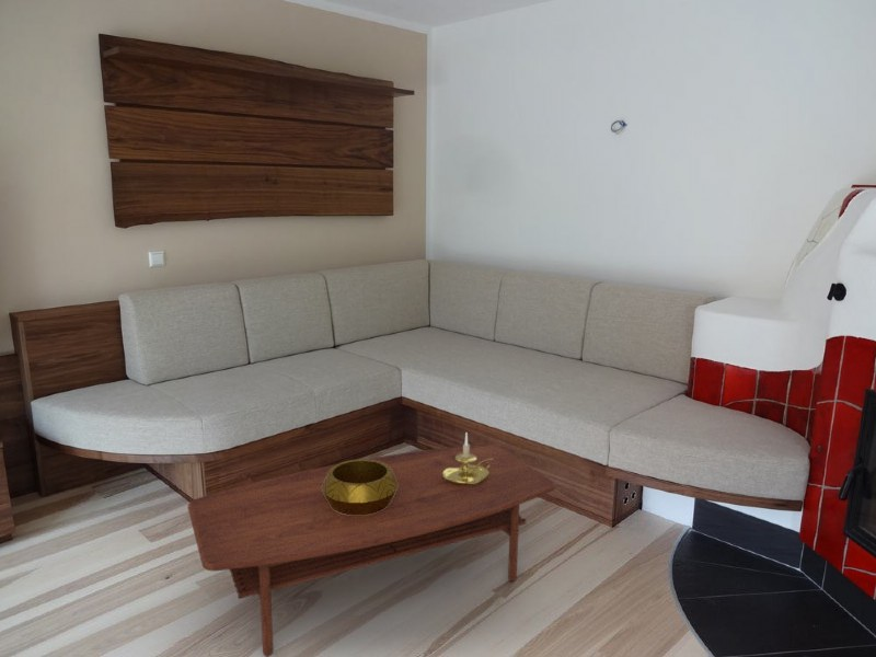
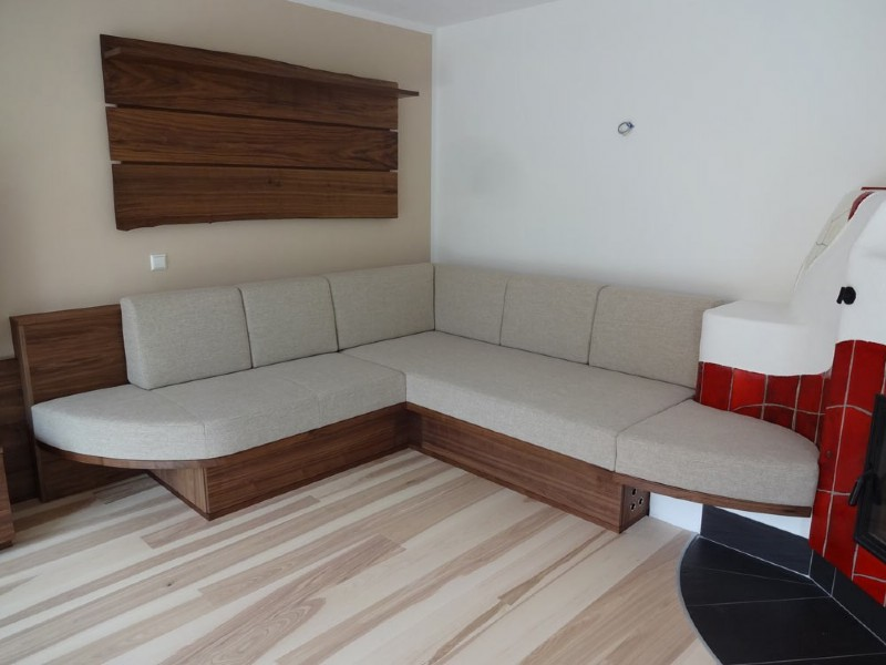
- decorative bowl [322,458,397,515]
- coffee table [186,443,557,657]
- candle holder [443,433,494,485]
